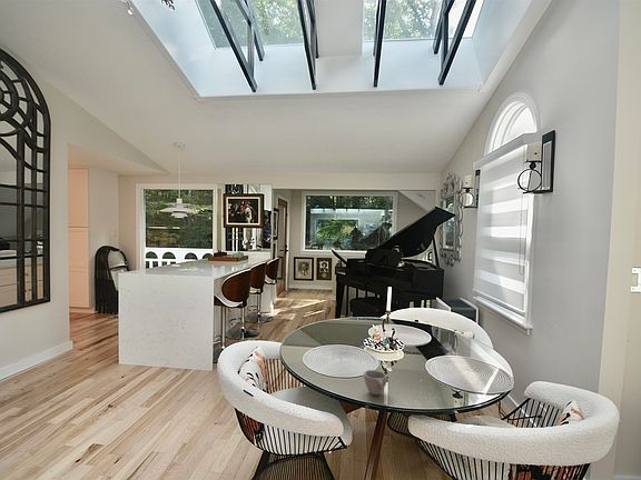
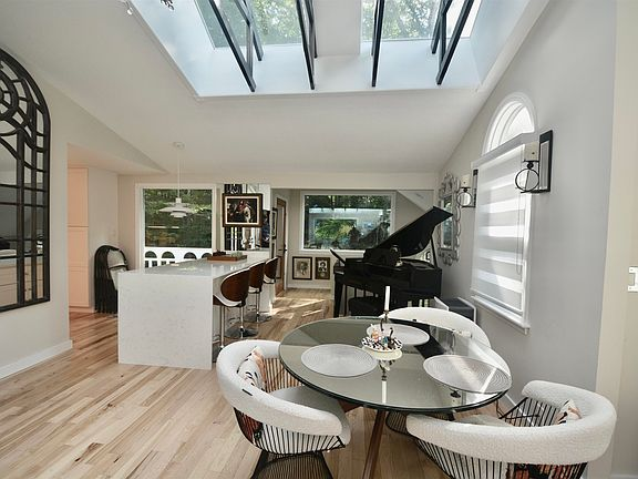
- cup [363,369,388,396]
